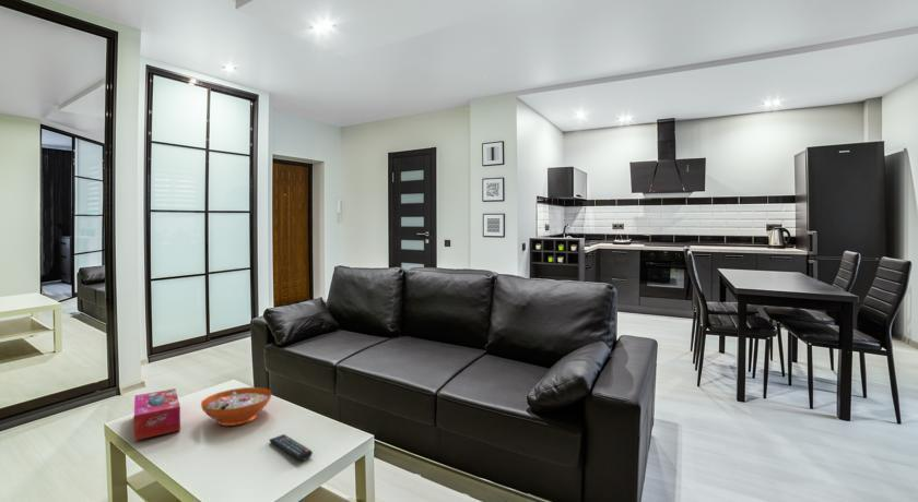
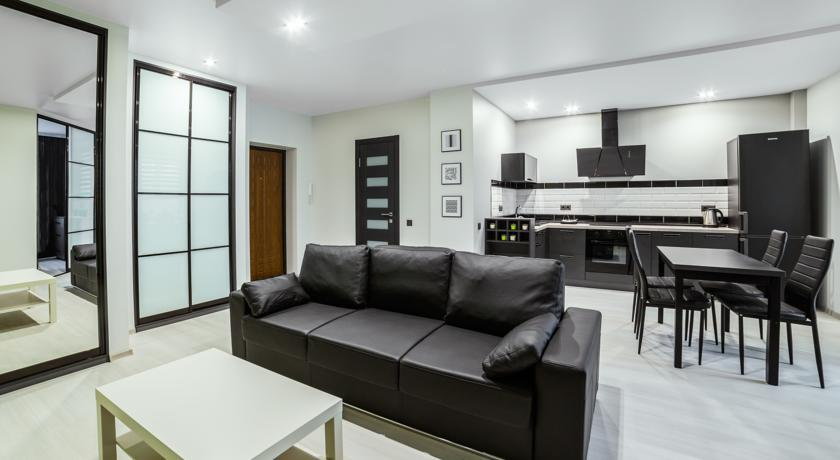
- remote control [268,433,314,462]
- decorative bowl [200,386,273,427]
- tissue box [133,387,181,442]
